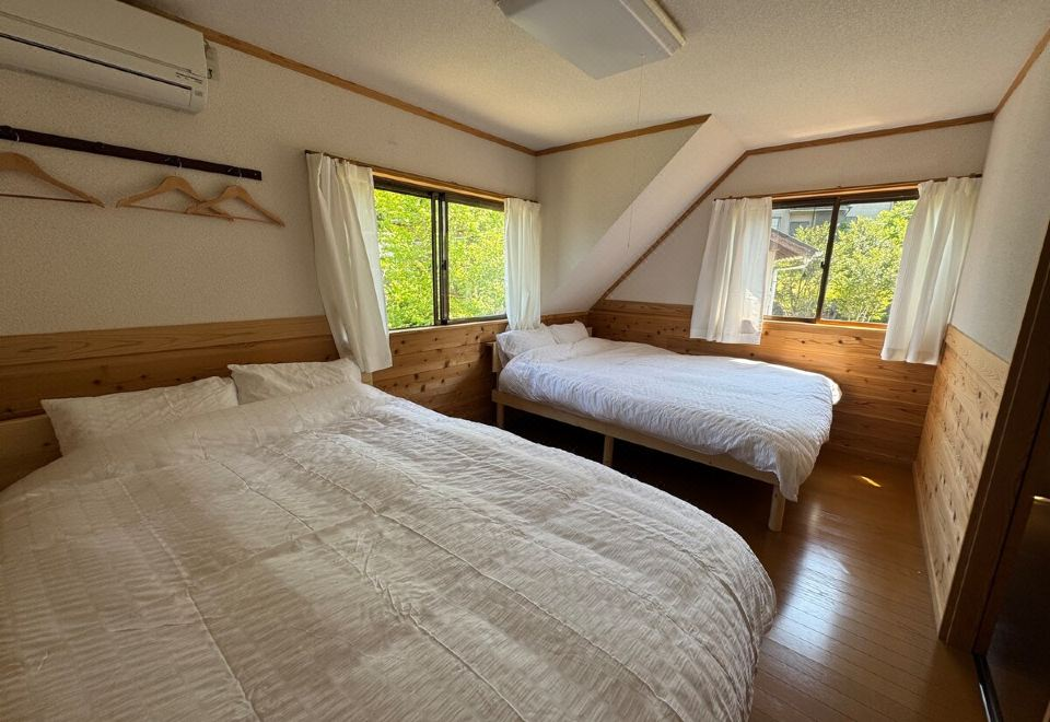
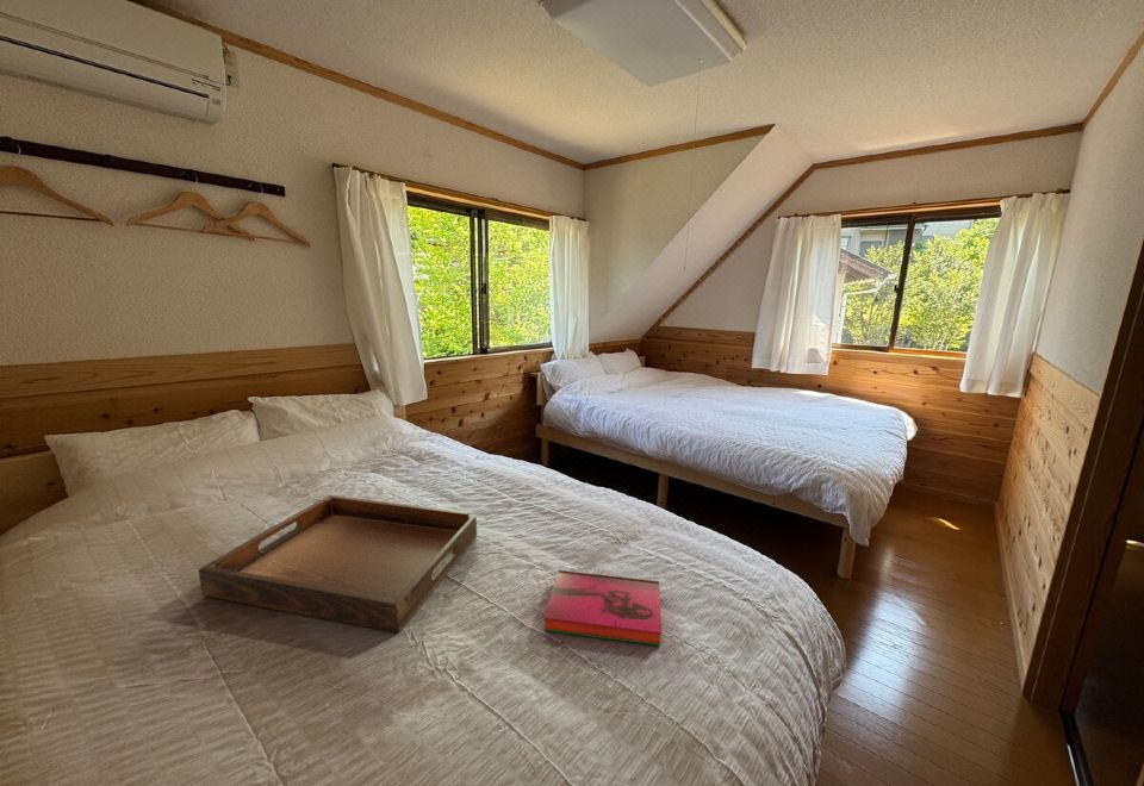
+ serving tray [198,494,478,634]
+ hardback book [542,569,663,647]
